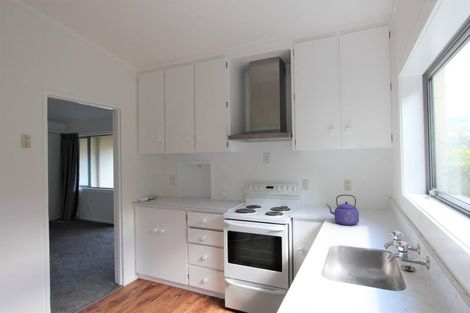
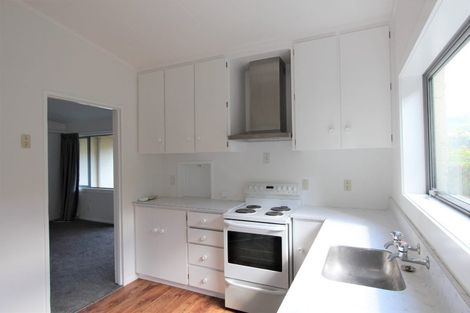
- kettle [325,194,360,226]
